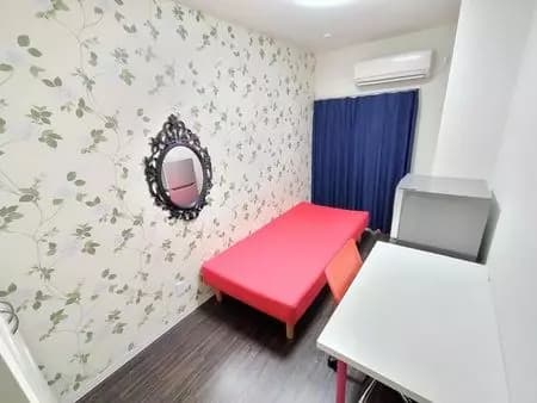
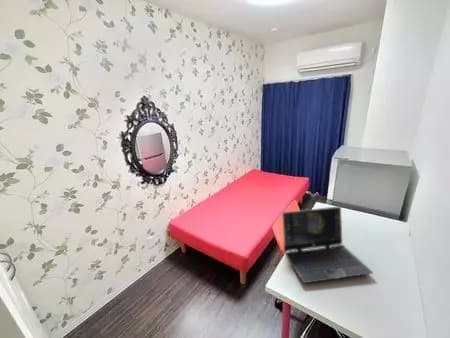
+ laptop computer [281,205,374,284]
